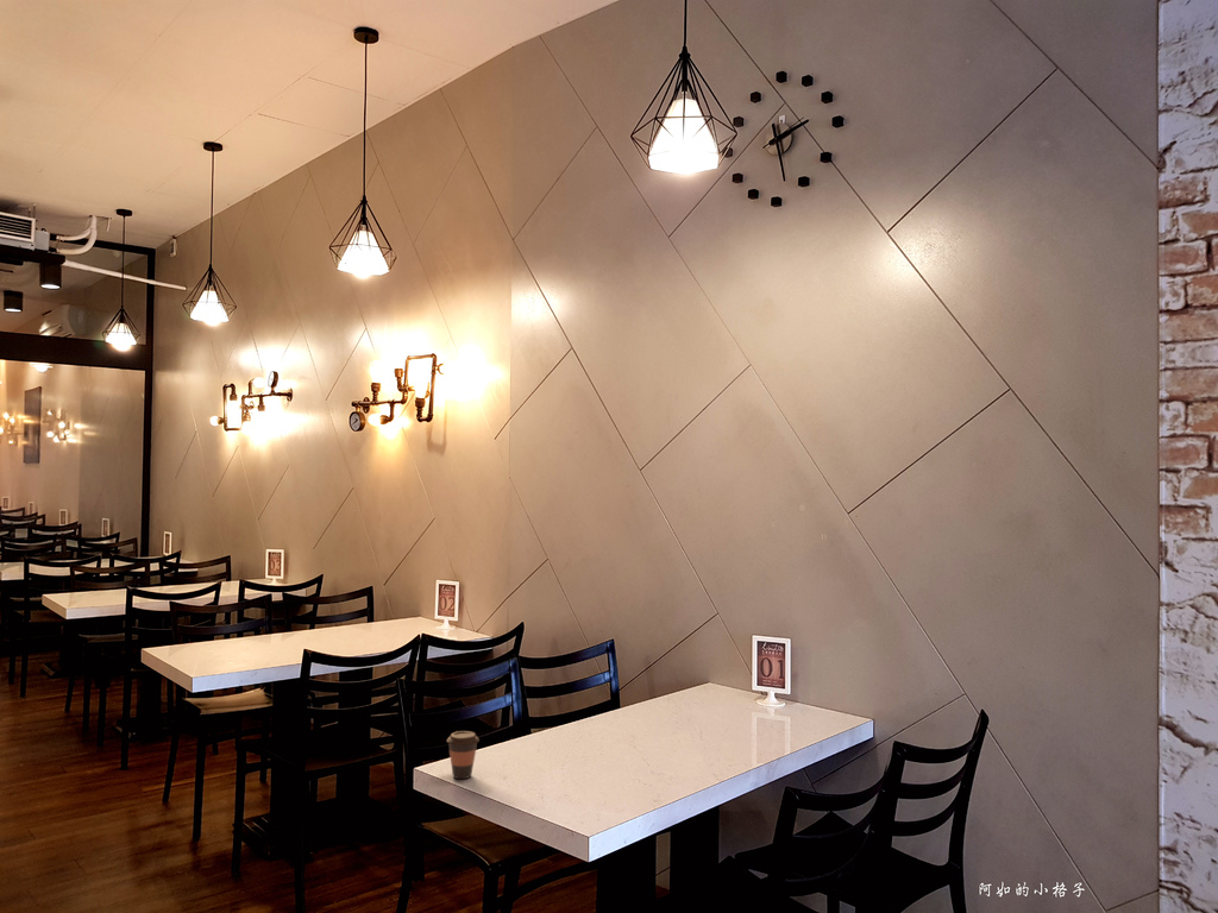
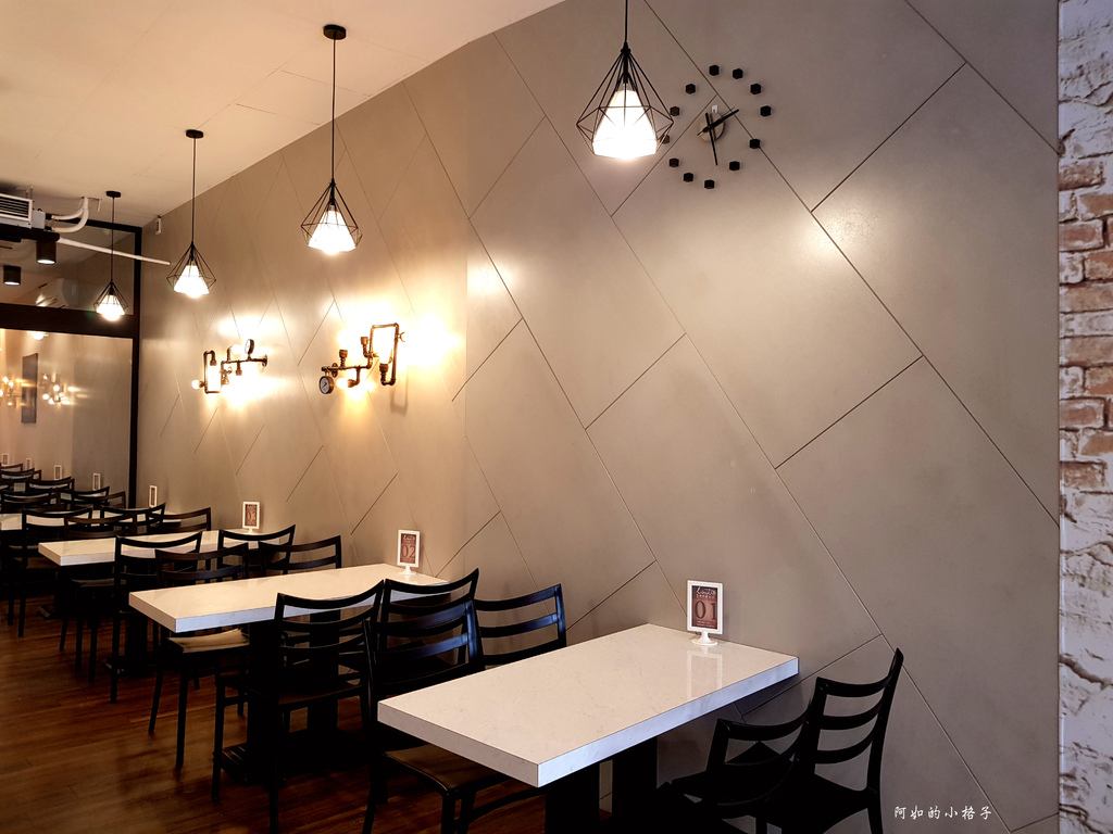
- coffee cup [446,730,481,780]
